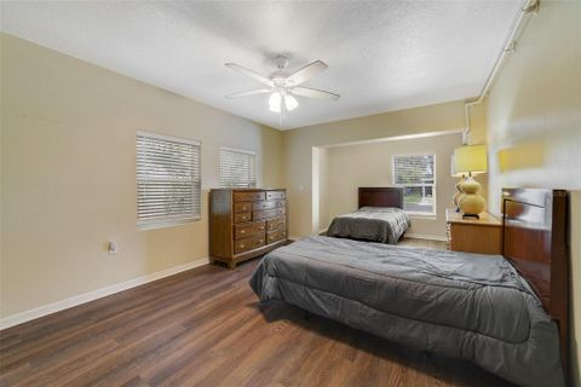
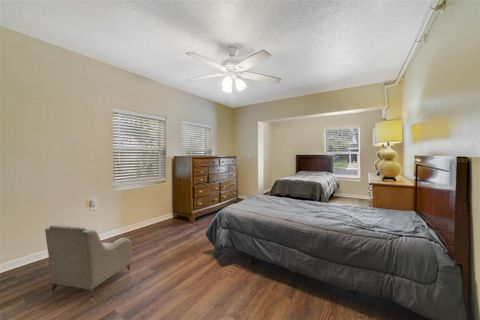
+ armchair [44,224,133,302]
